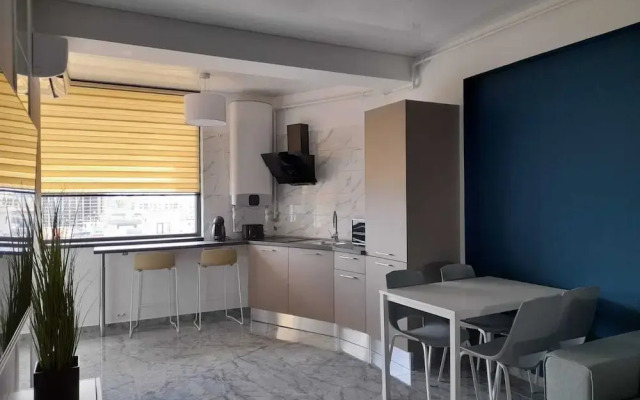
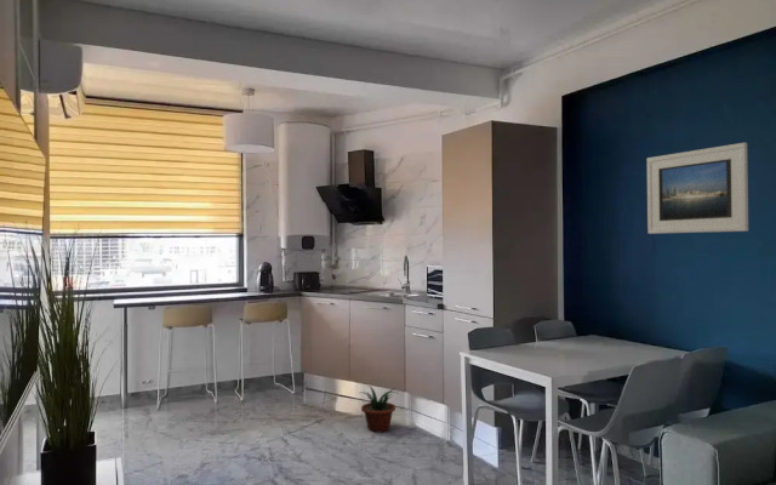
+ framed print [646,142,749,235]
+ potted plant [359,384,400,434]
